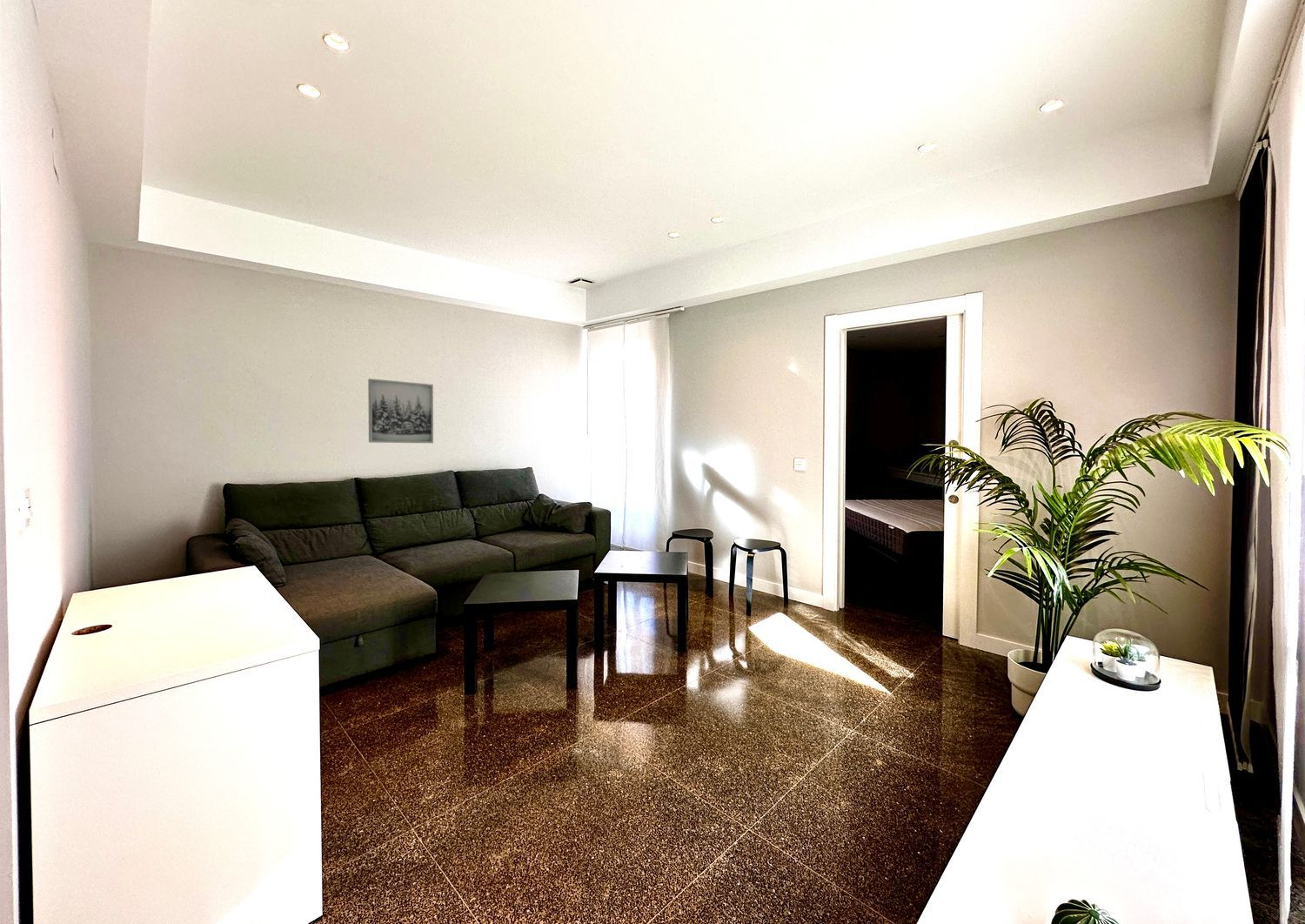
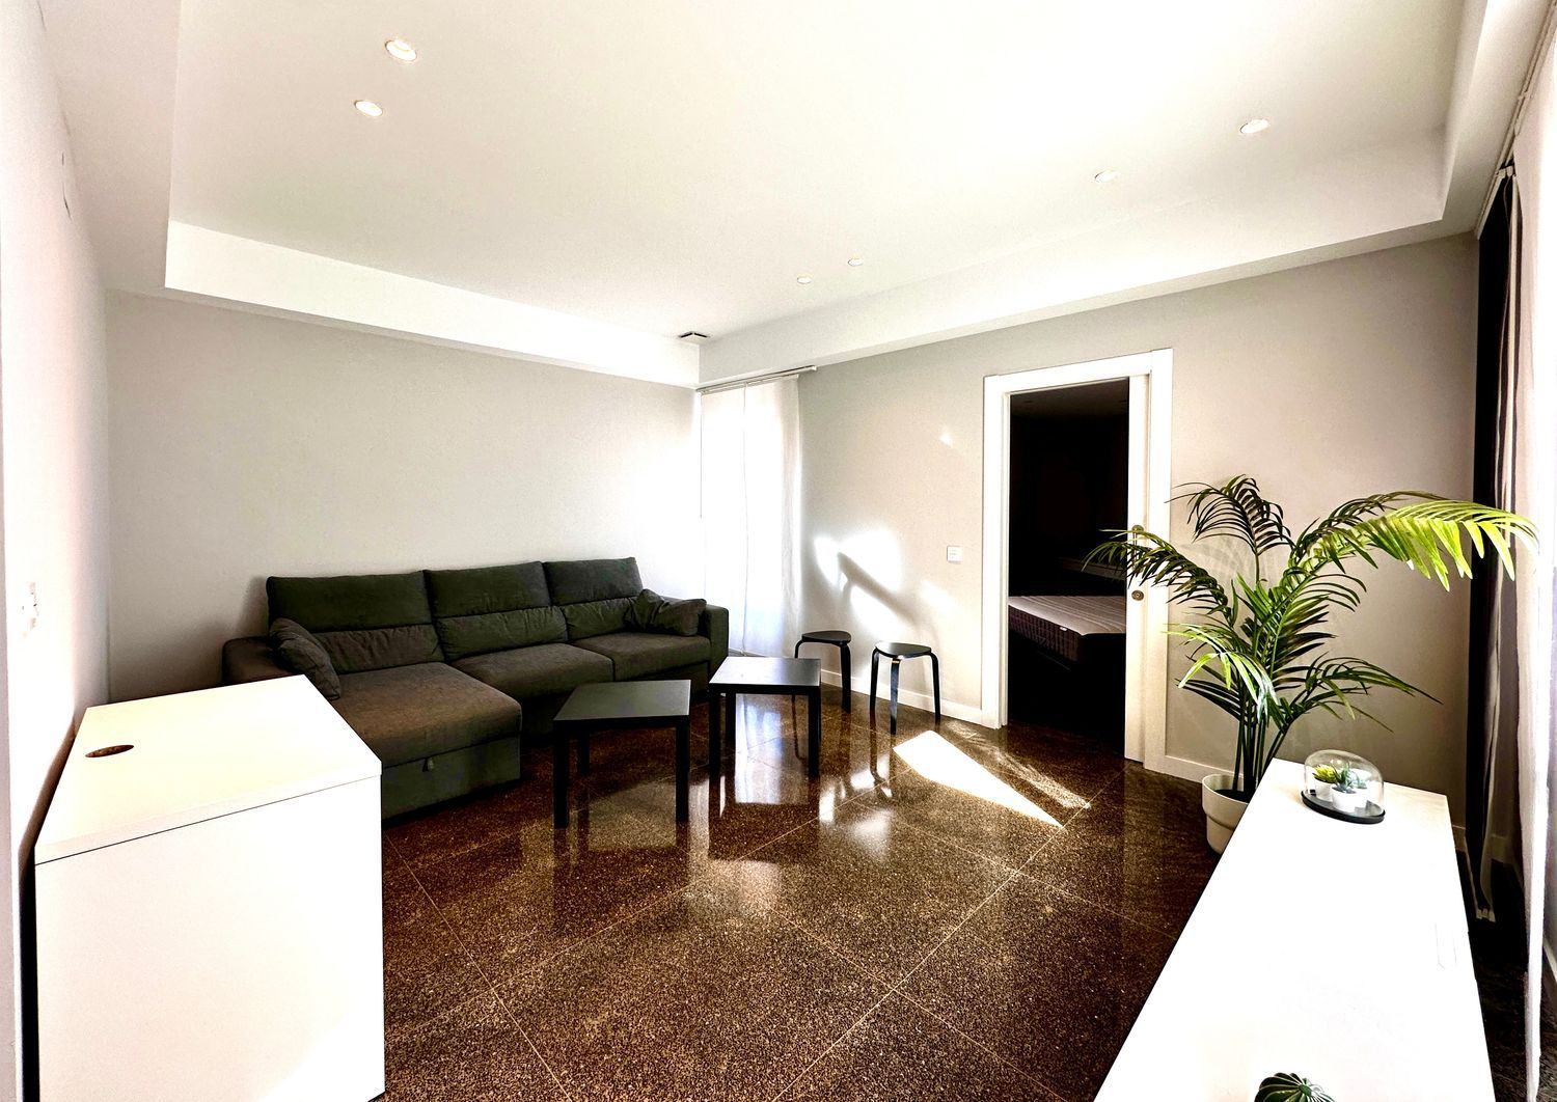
- wall art [367,378,434,444]
